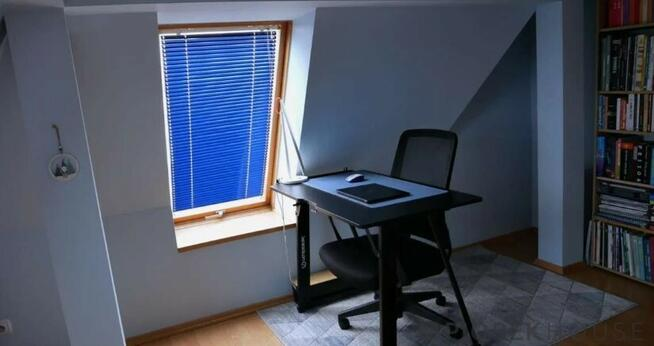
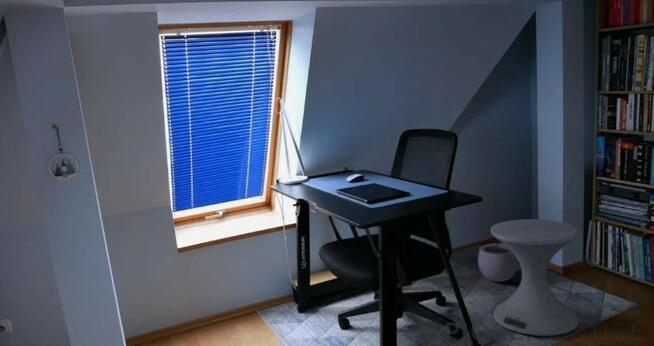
+ side table [490,218,580,337]
+ plant pot [477,238,519,283]
